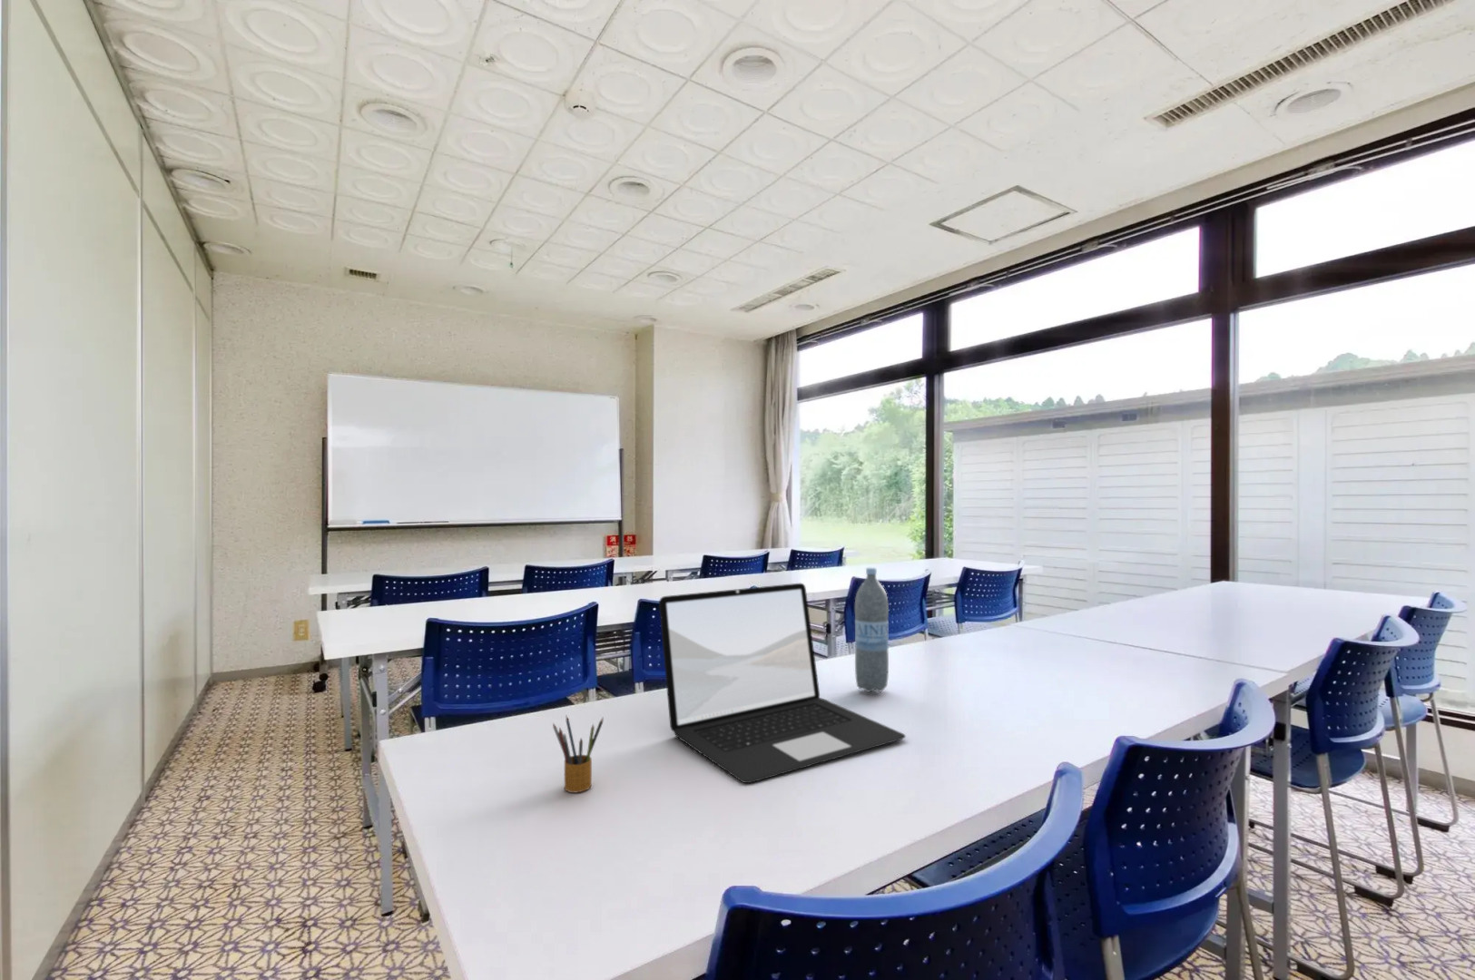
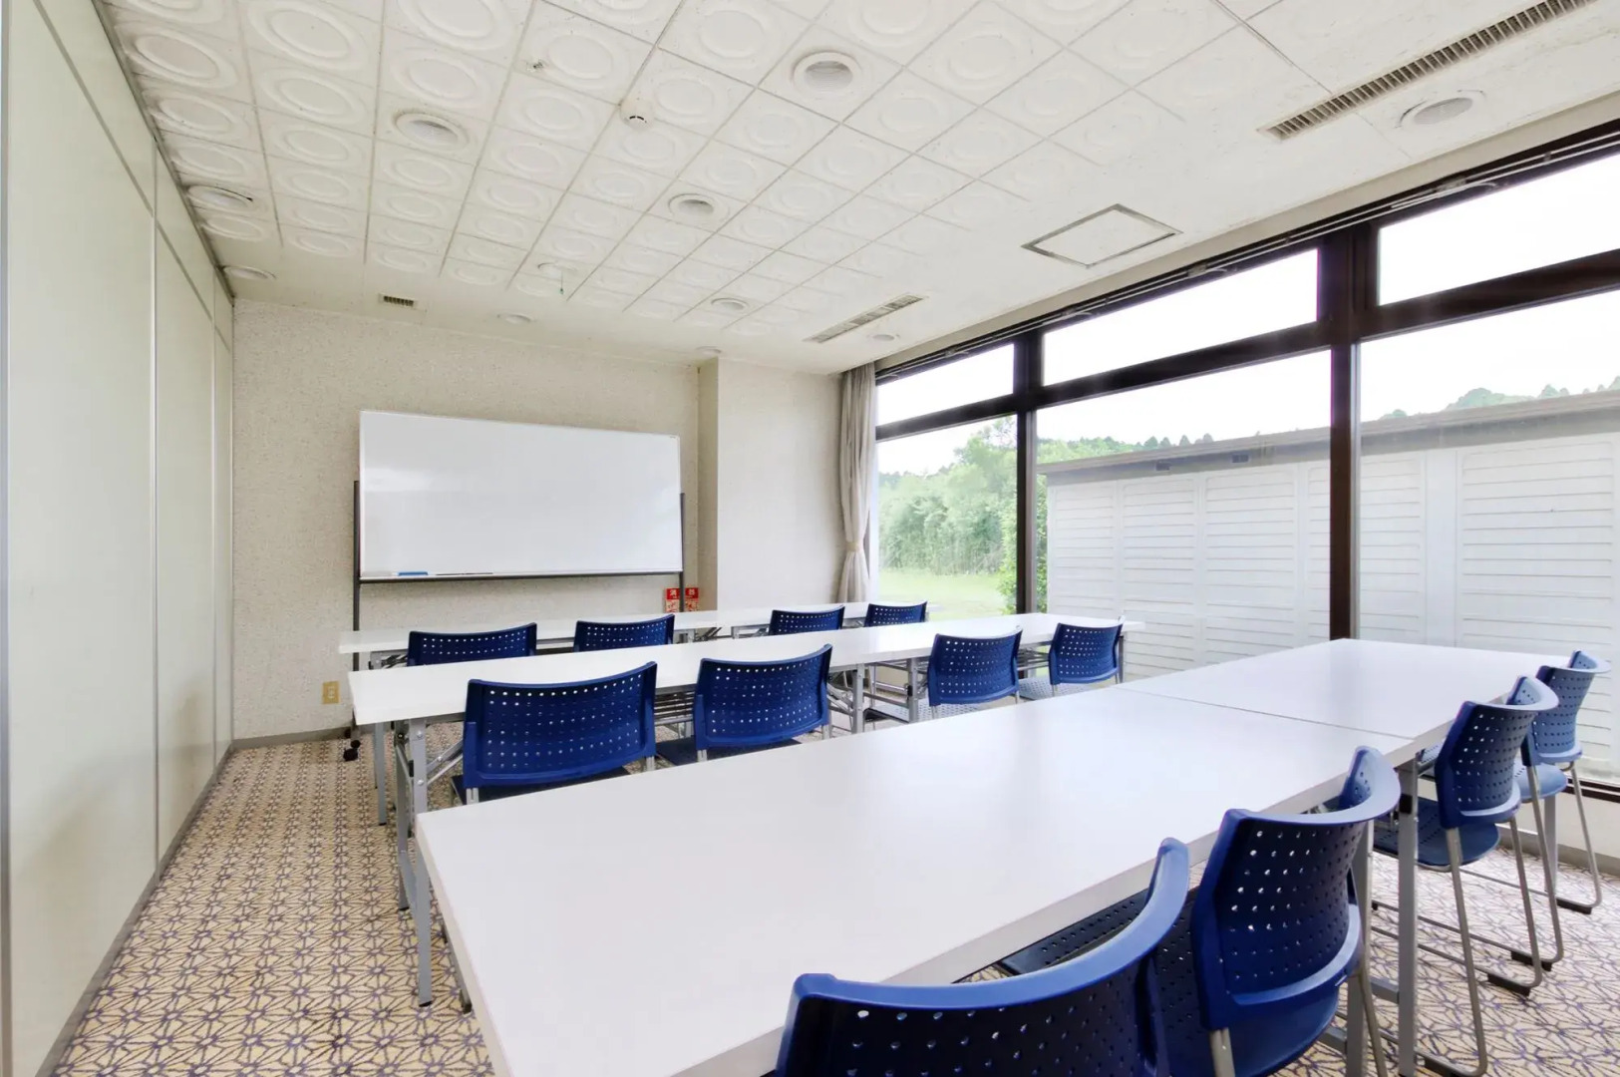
- pencil box [551,715,604,793]
- water bottle [855,568,890,693]
- laptop [658,583,906,784]
